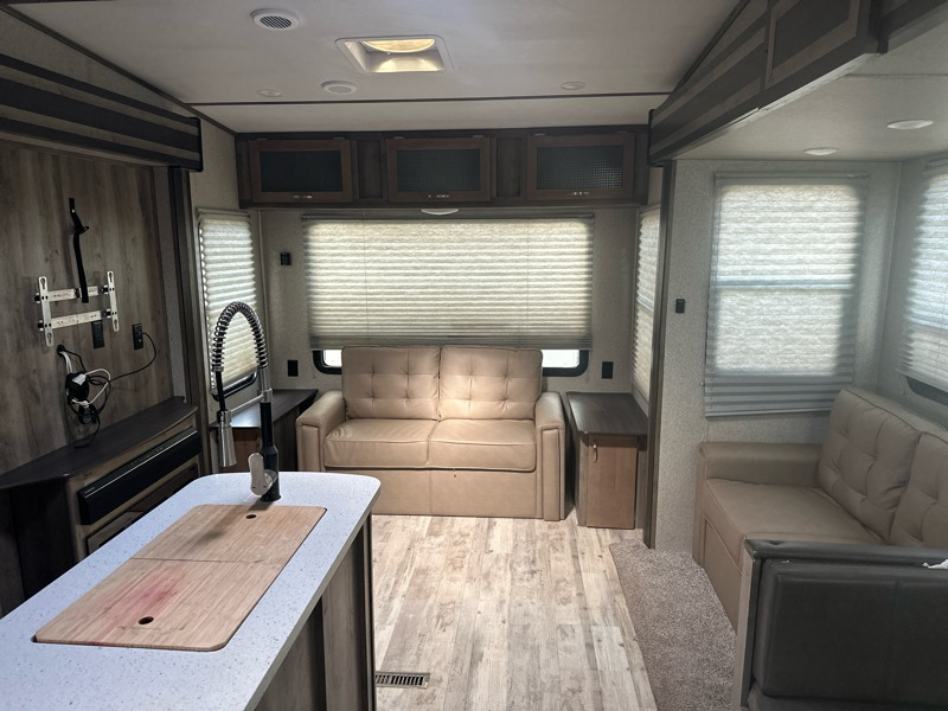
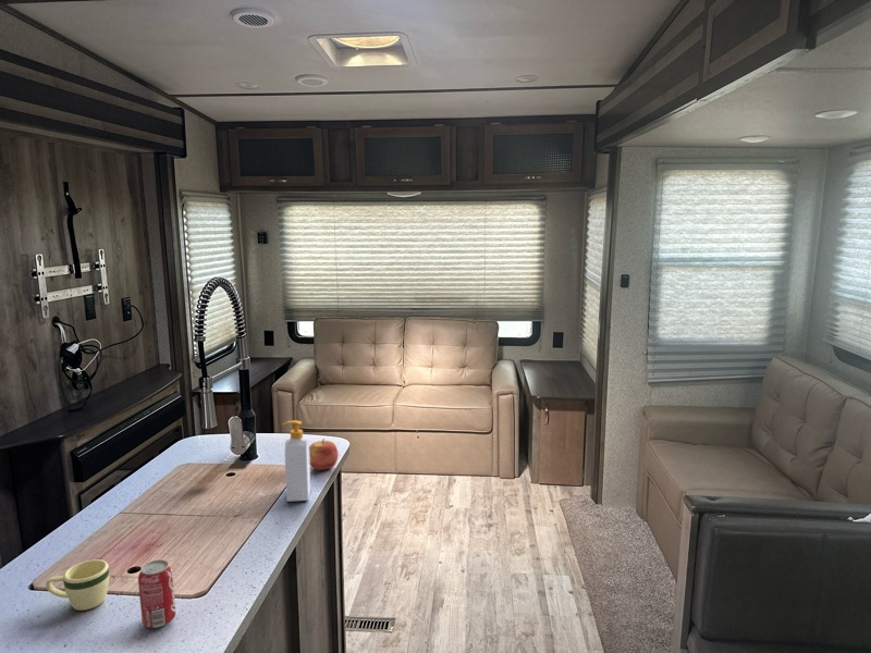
+ soap bottle [282,419,311,503]
+ beverage can [137,559,176,629]
+ mug [45,558,110,612]
+ apple [309,438,340,471]
